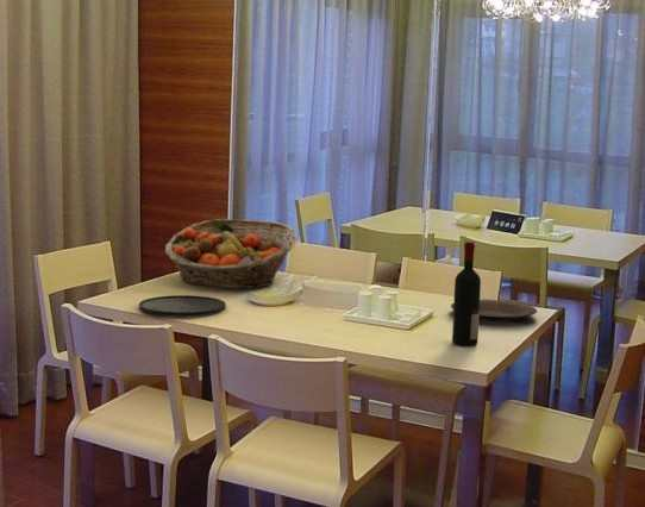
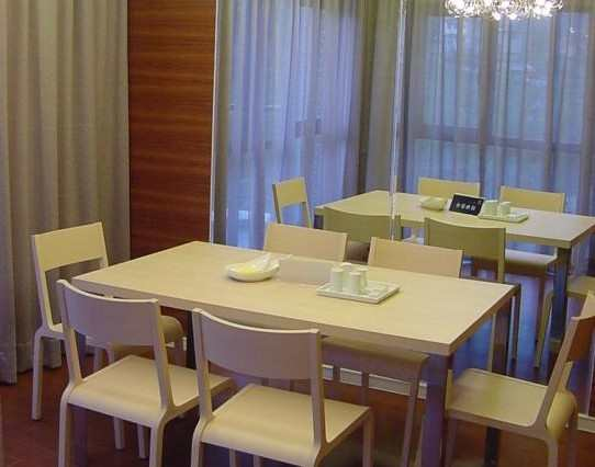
- plate [450,299,538,323]
- fruit basket [164,218,298,289]
- plate [138,294,227,318]
- alcohol [451,240,482,348]
